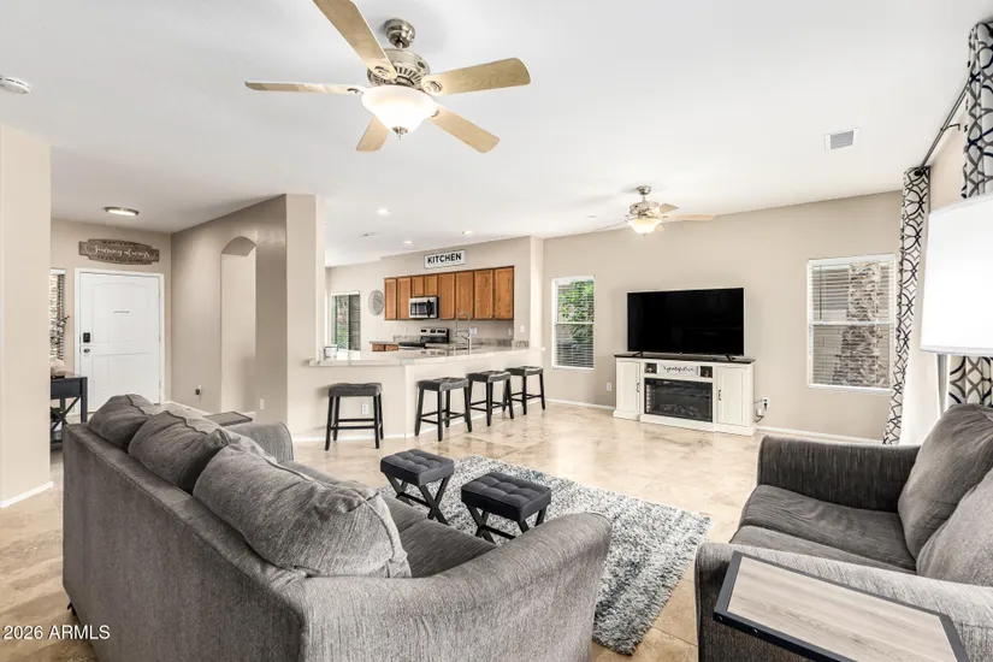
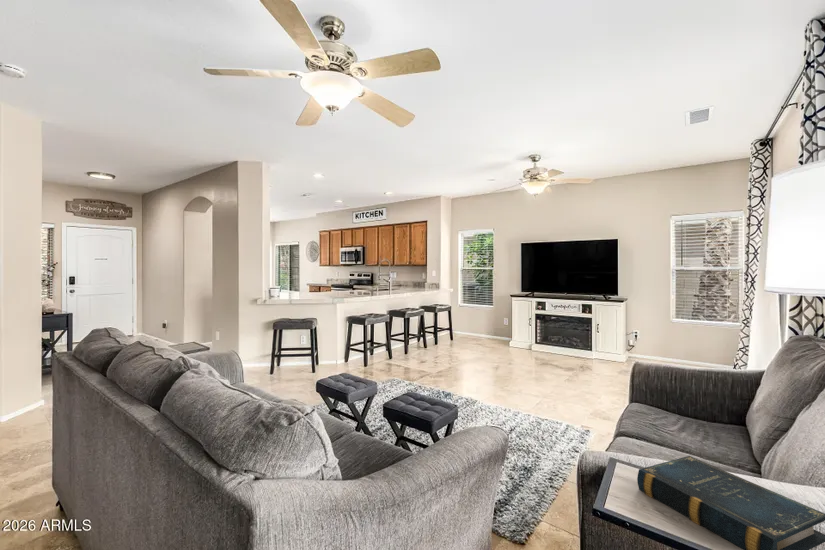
+ book [636,455,825,550]
